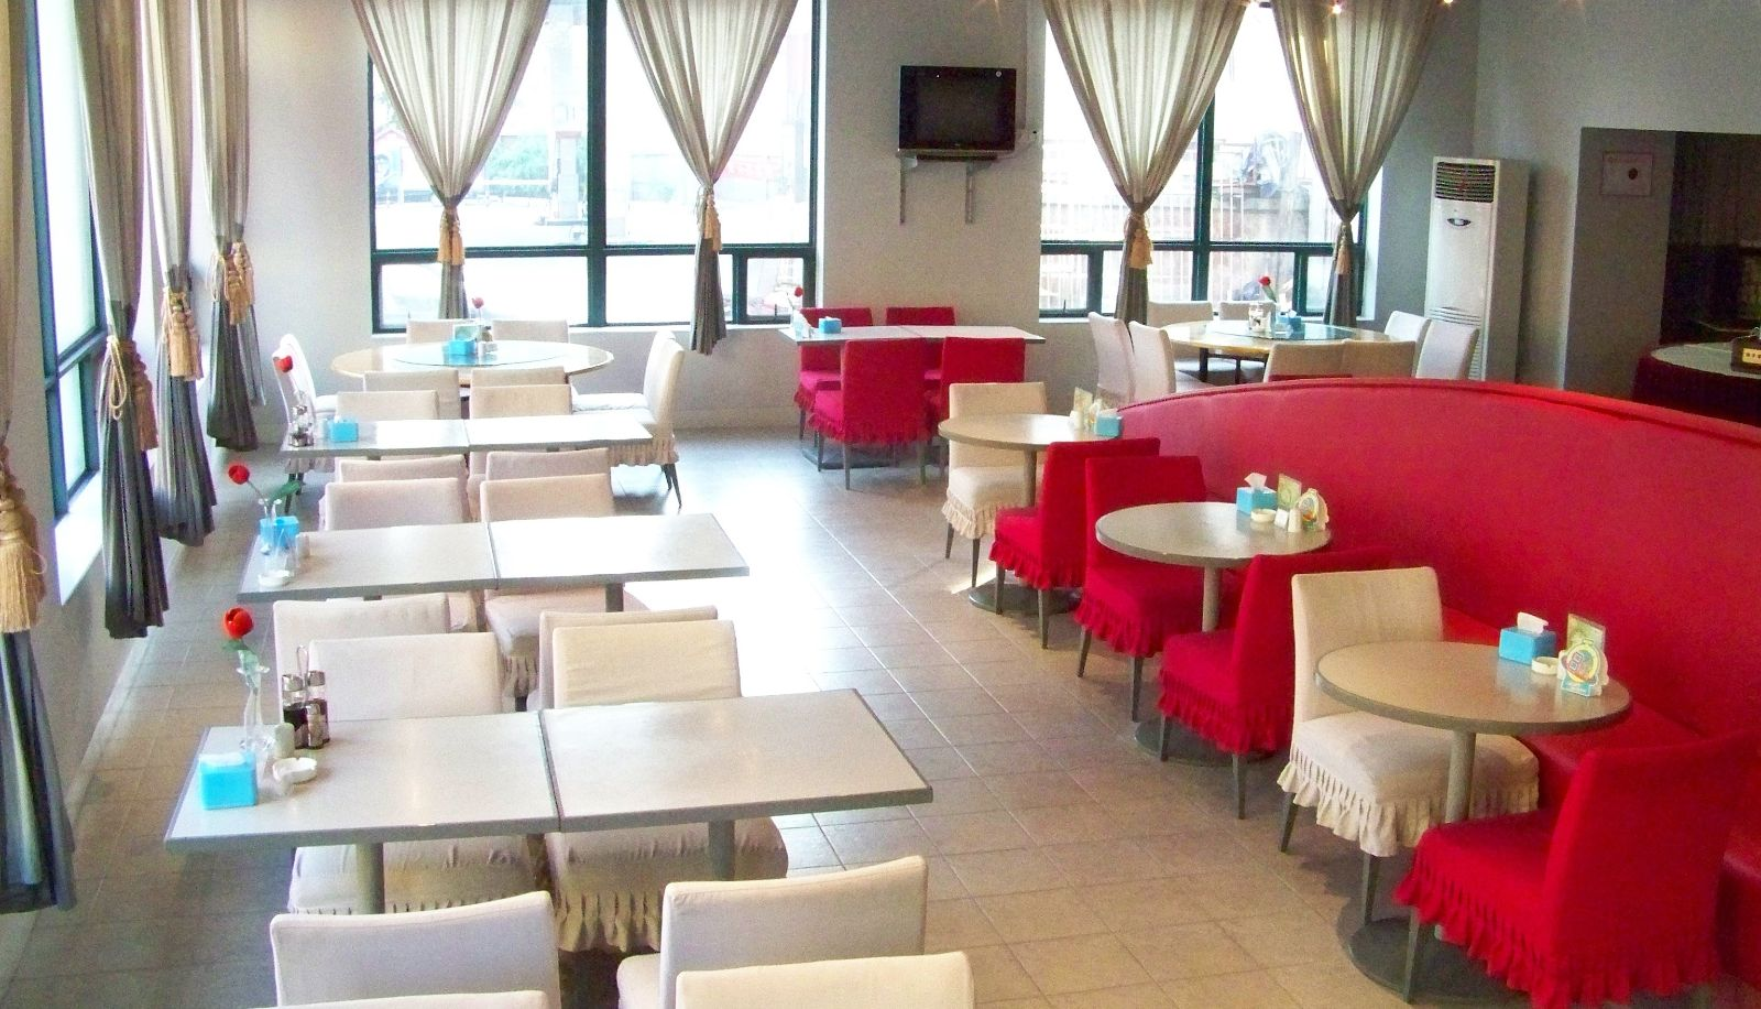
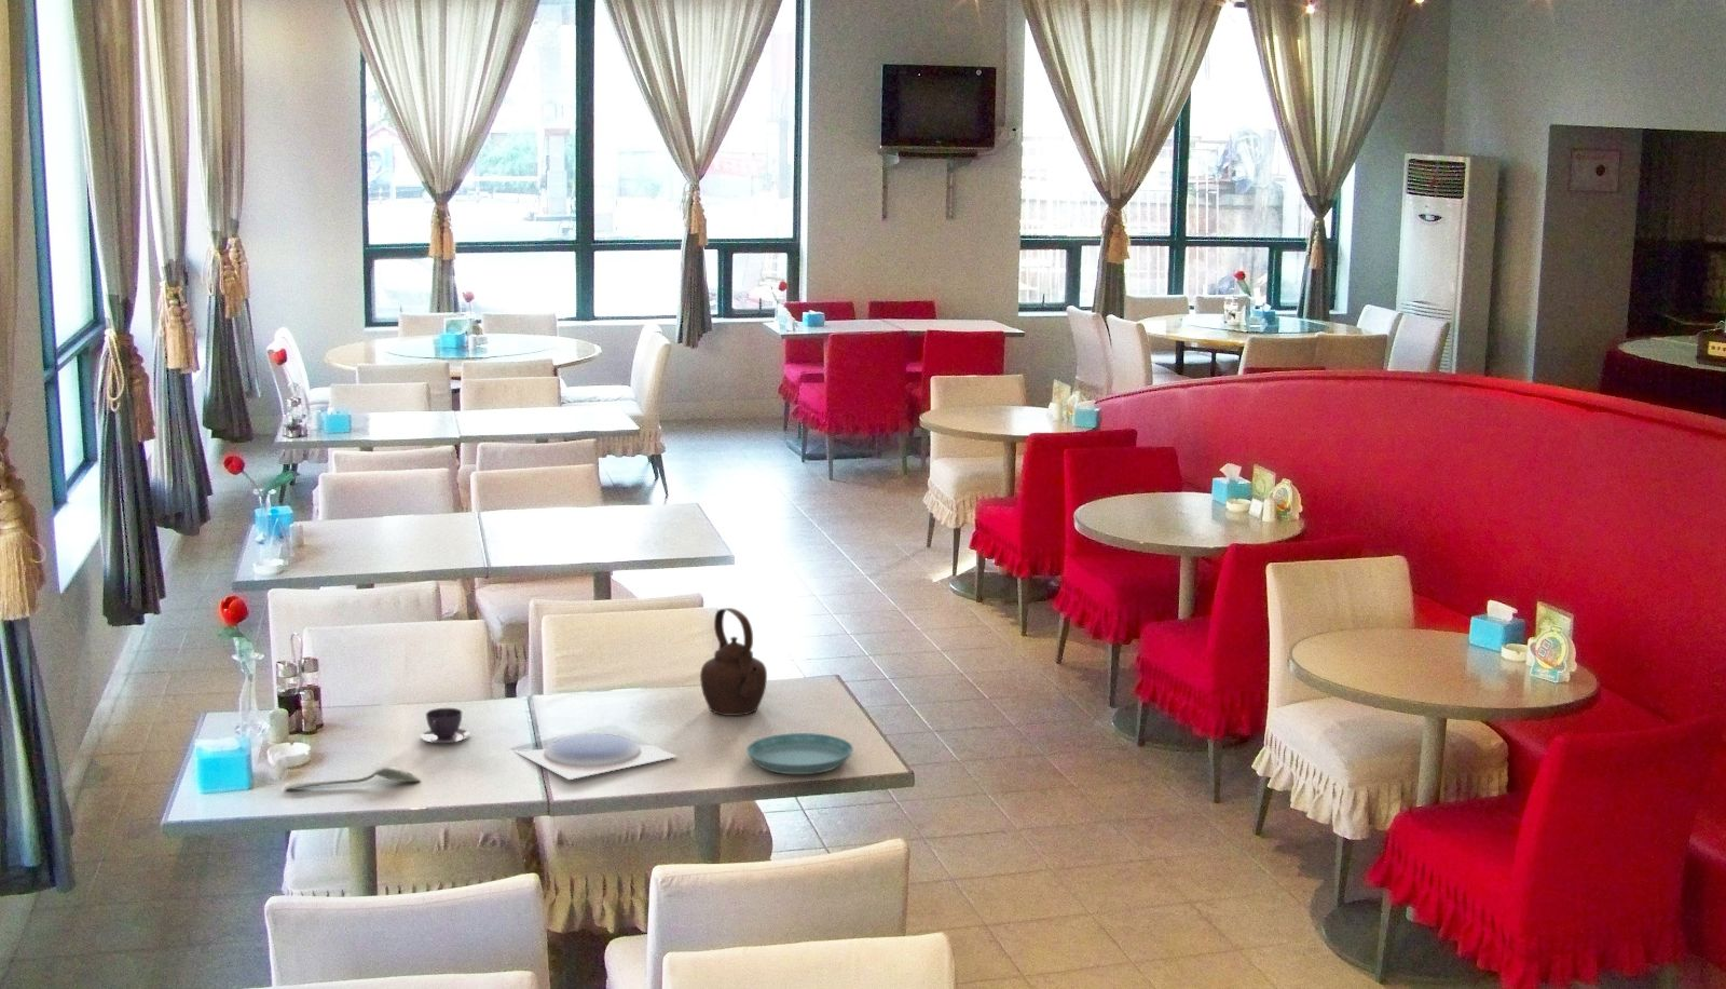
+ spoon [283,766,422,791]
+ teacup [418,707,472,744]
+ teapot [699,607,768,717]
+ plate [512,732,678,780]
+ saucer [746,732,855,776]
